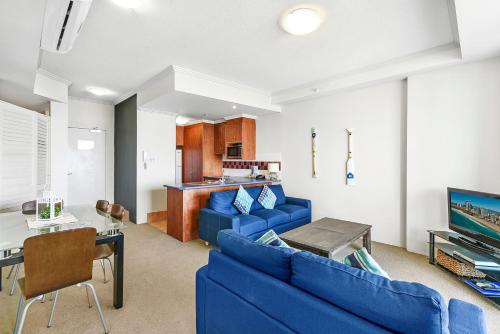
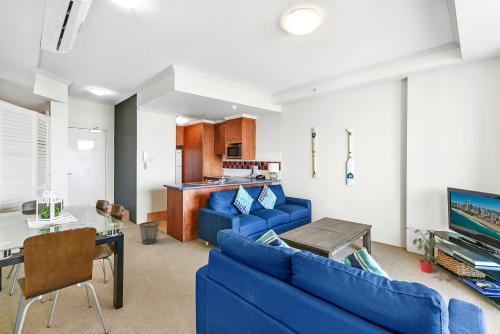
+ wastebasket [139,221,160,245]
+ potted plant [403,227,453,274]
